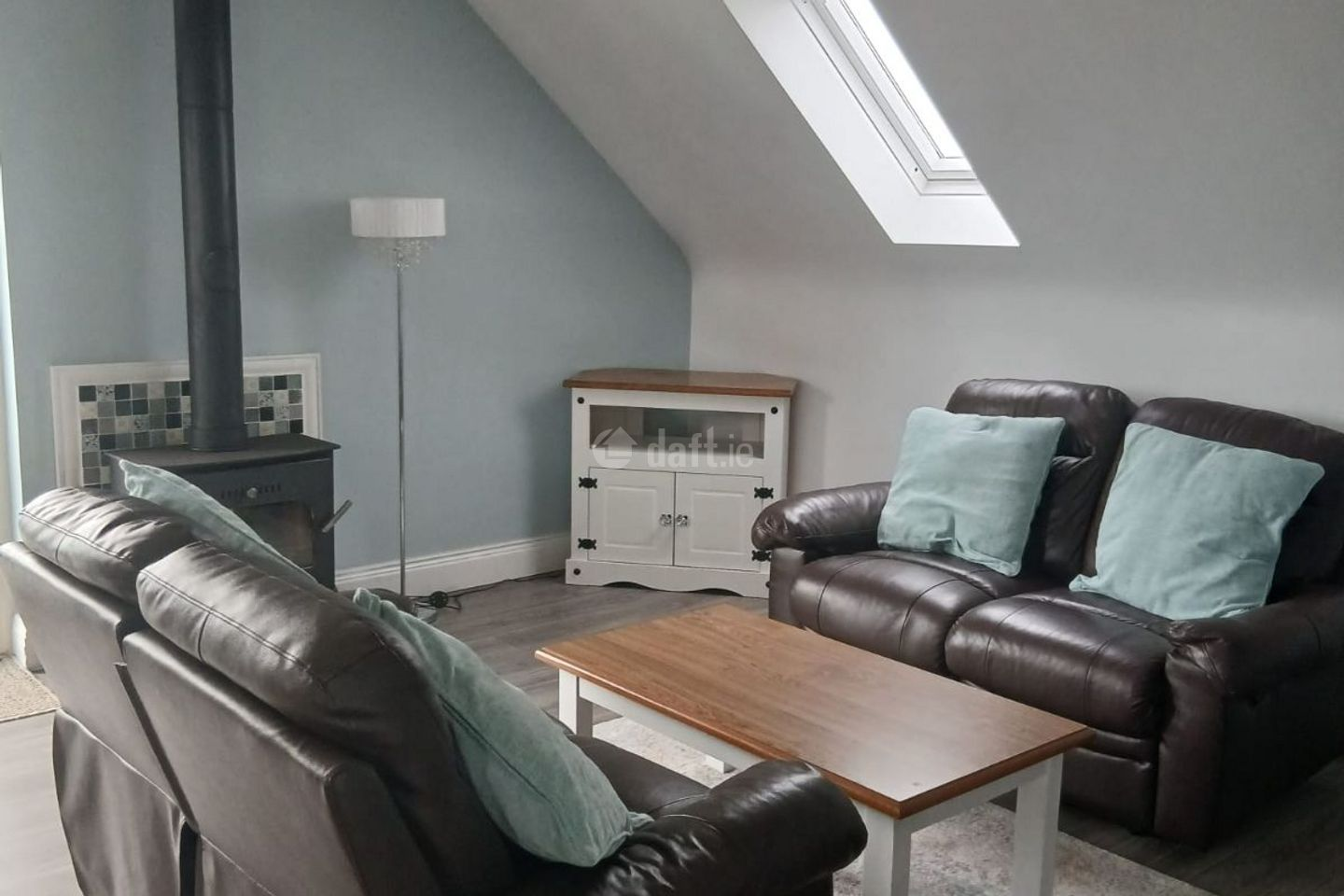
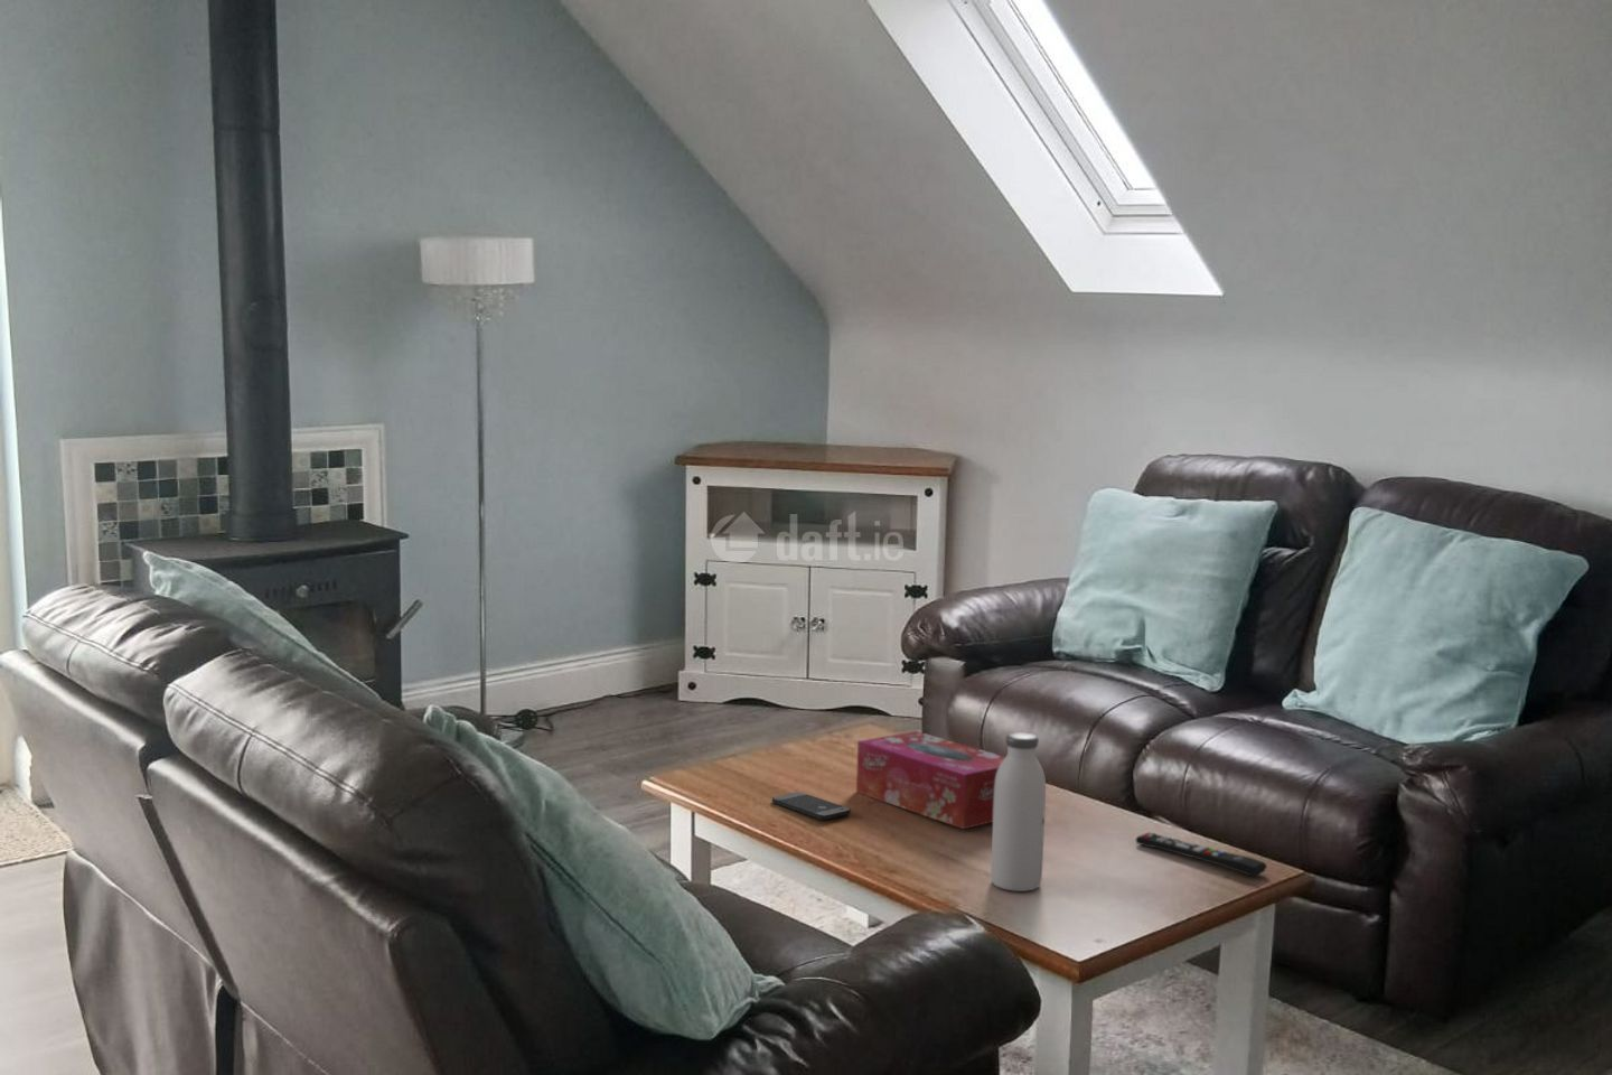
+ water bottle [990,731,1047,893]
+ tissue box [855,731,1006,830]
+ remote control [1135,831,1268,878]
+ smartphone [771,792,852,821]
